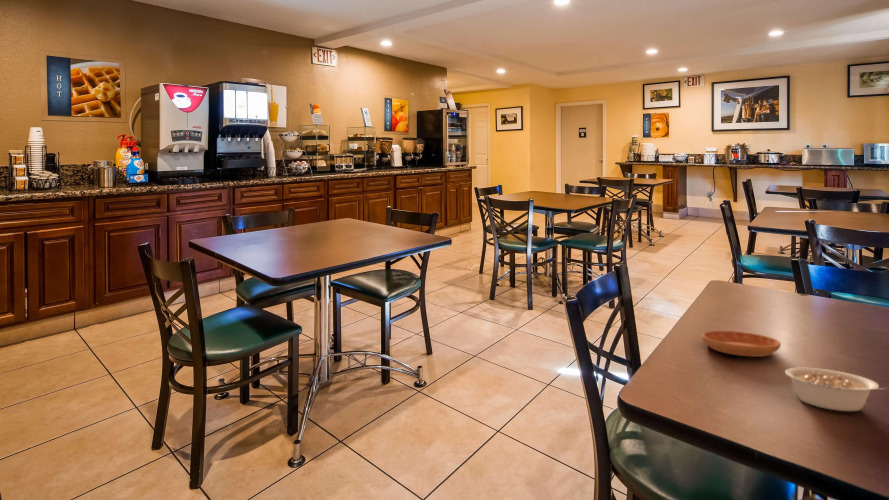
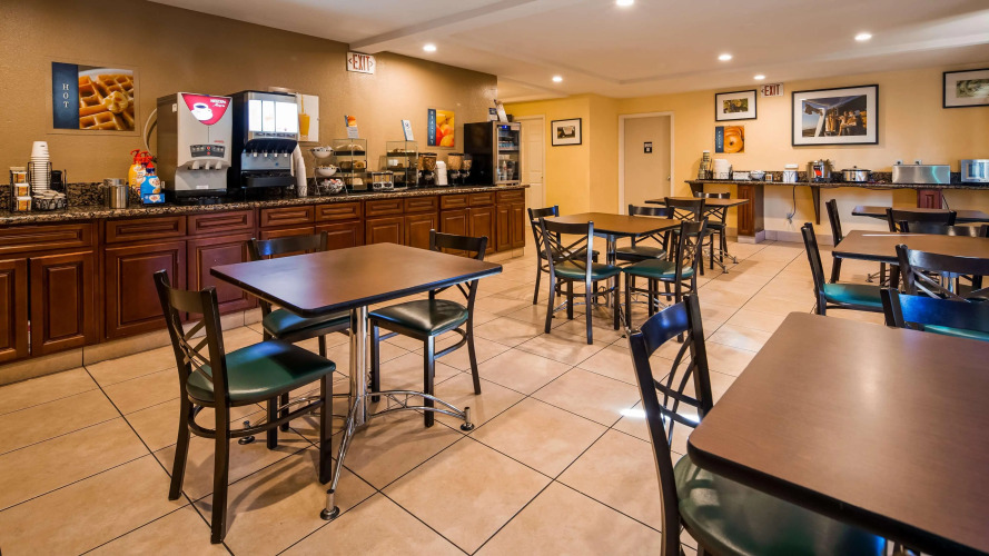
- saucer [701,330,782,358]
- legume [784,367,889,412]
